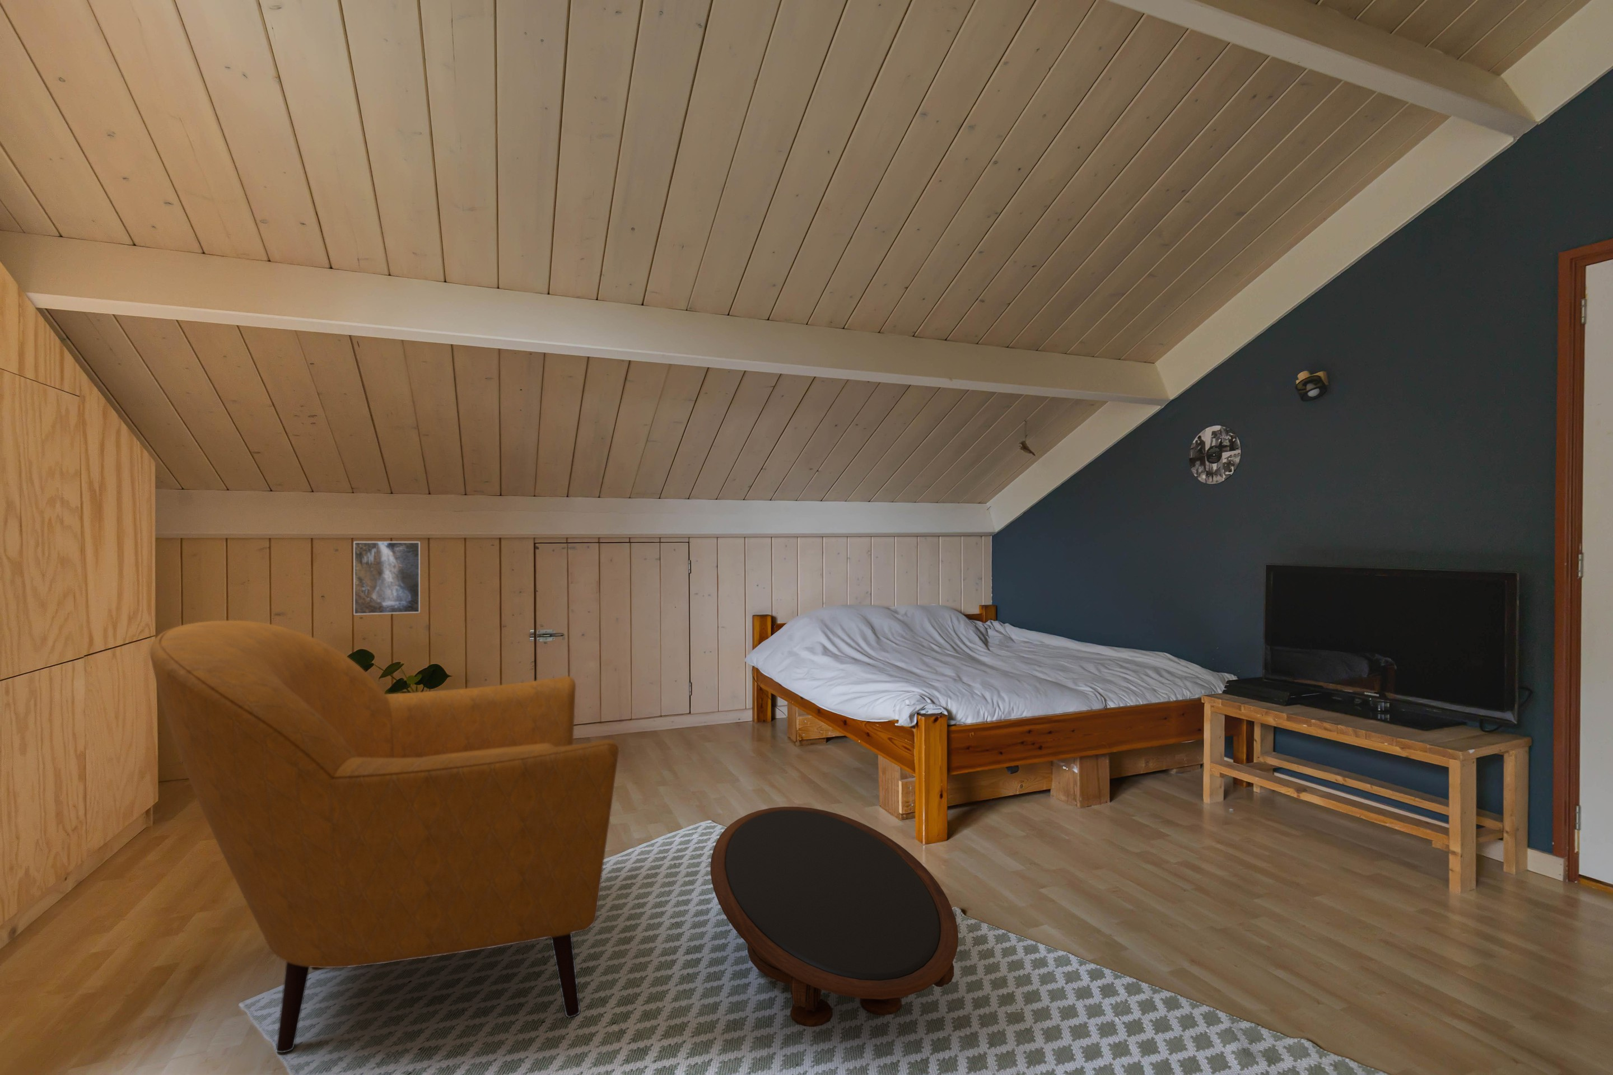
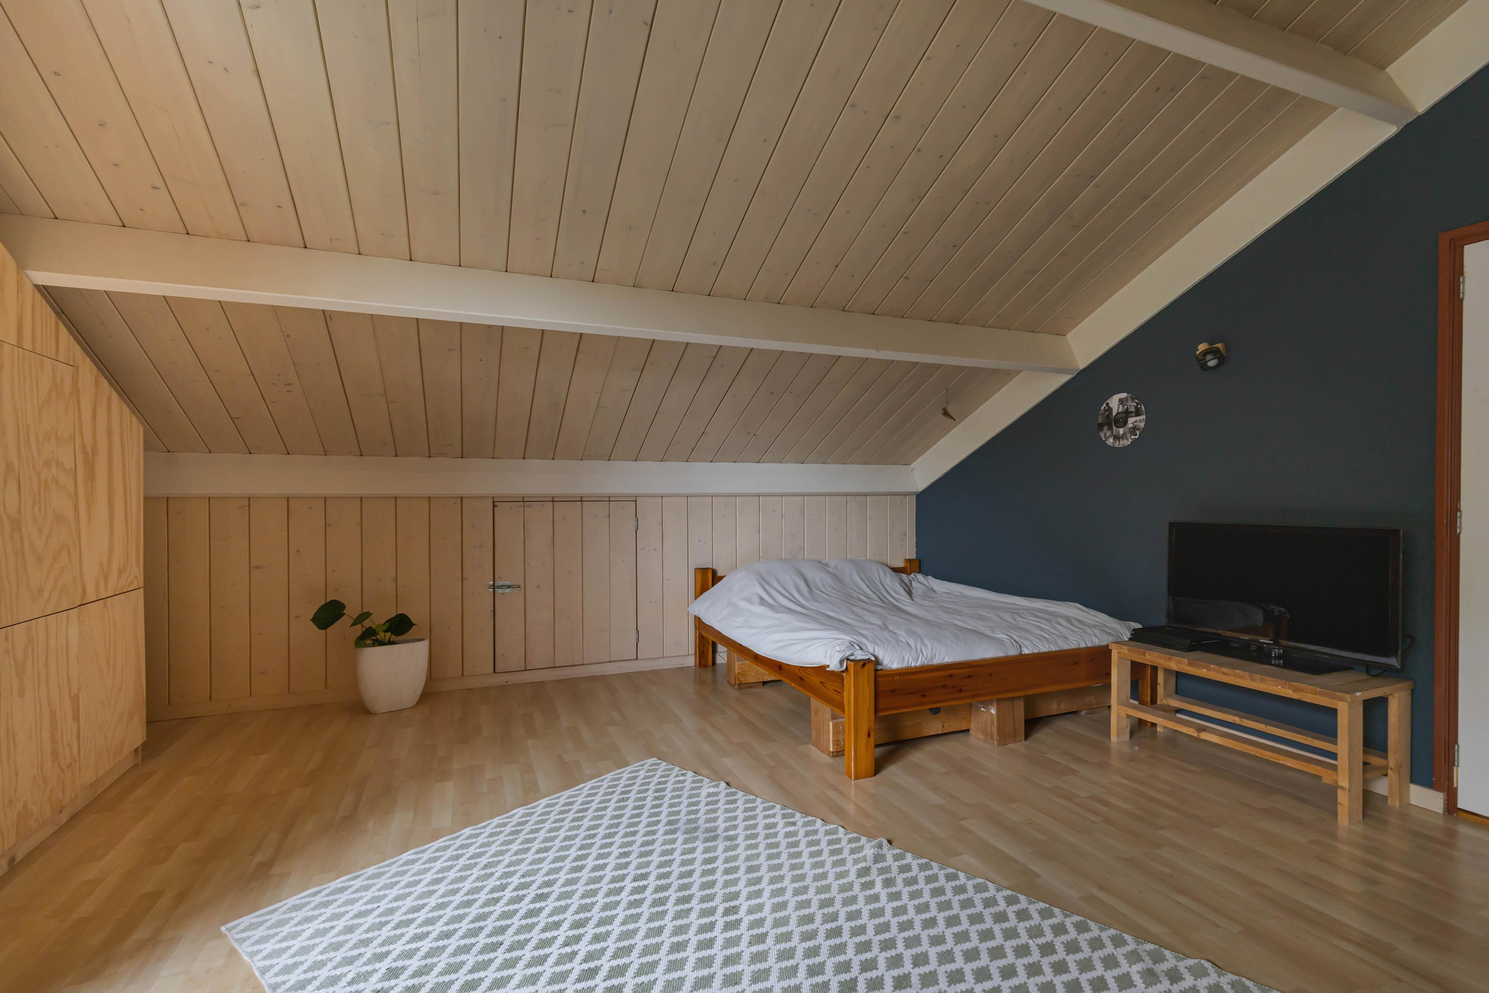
- coffee table [709,806,959,1027]
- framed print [353,541,420,615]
- armchair [149,620,619,1053]
